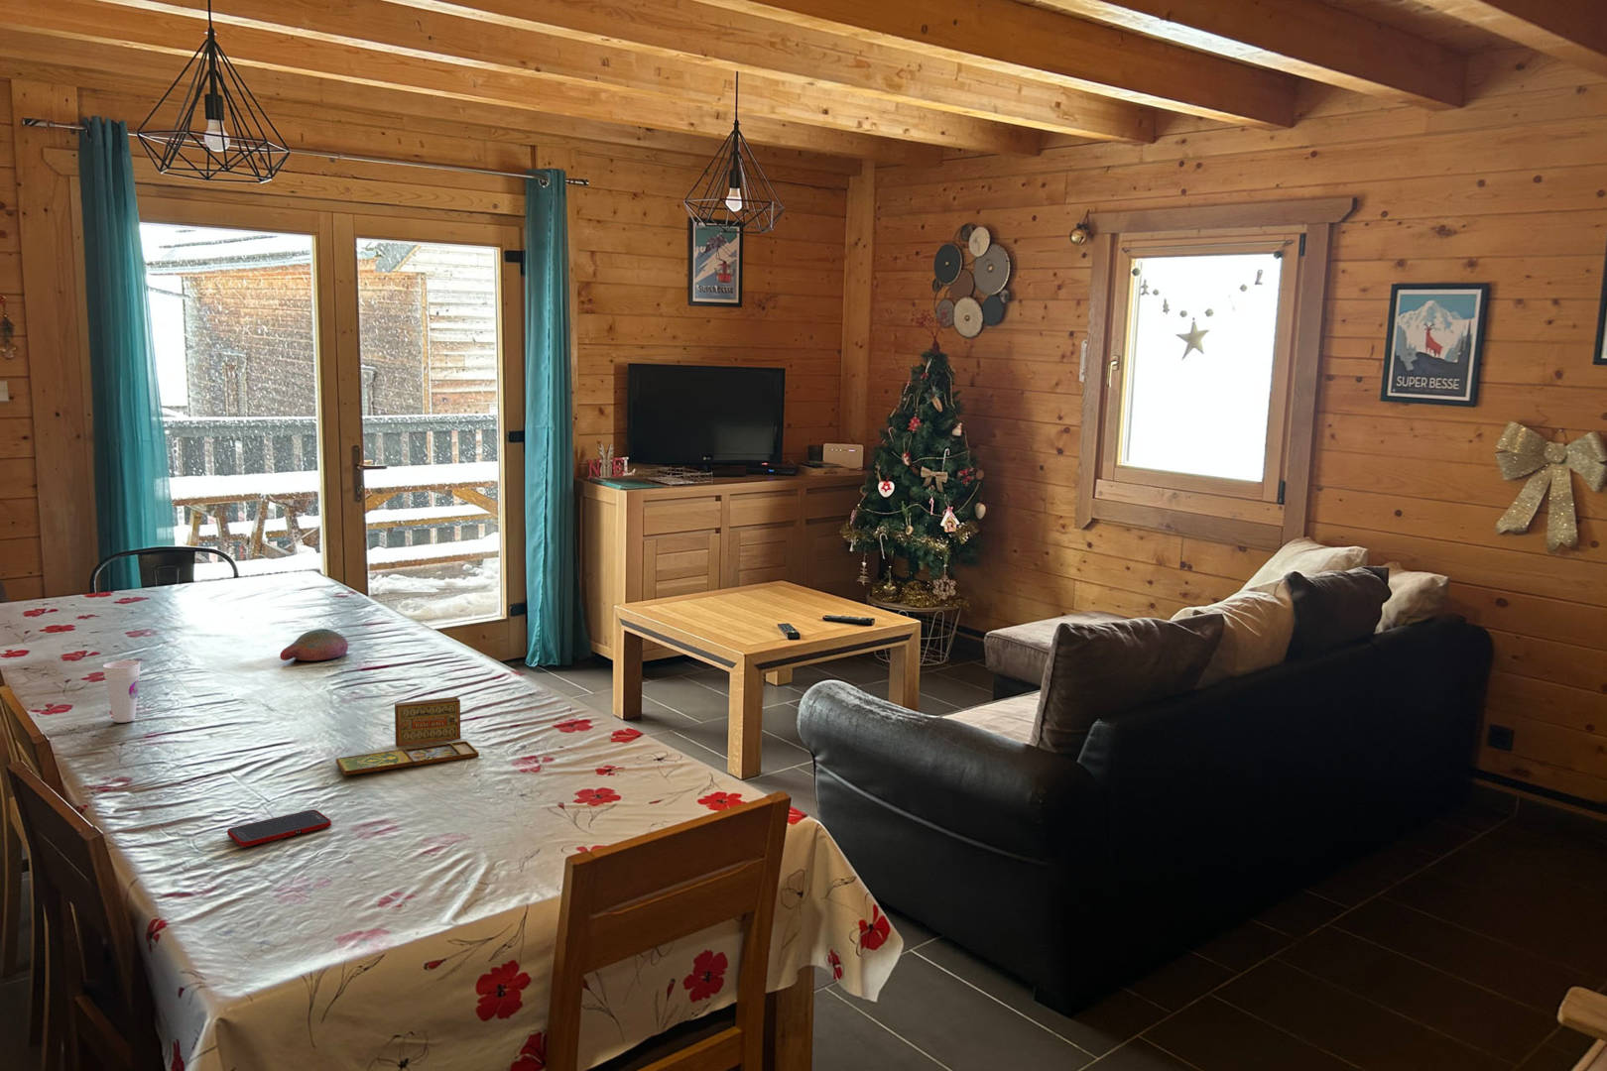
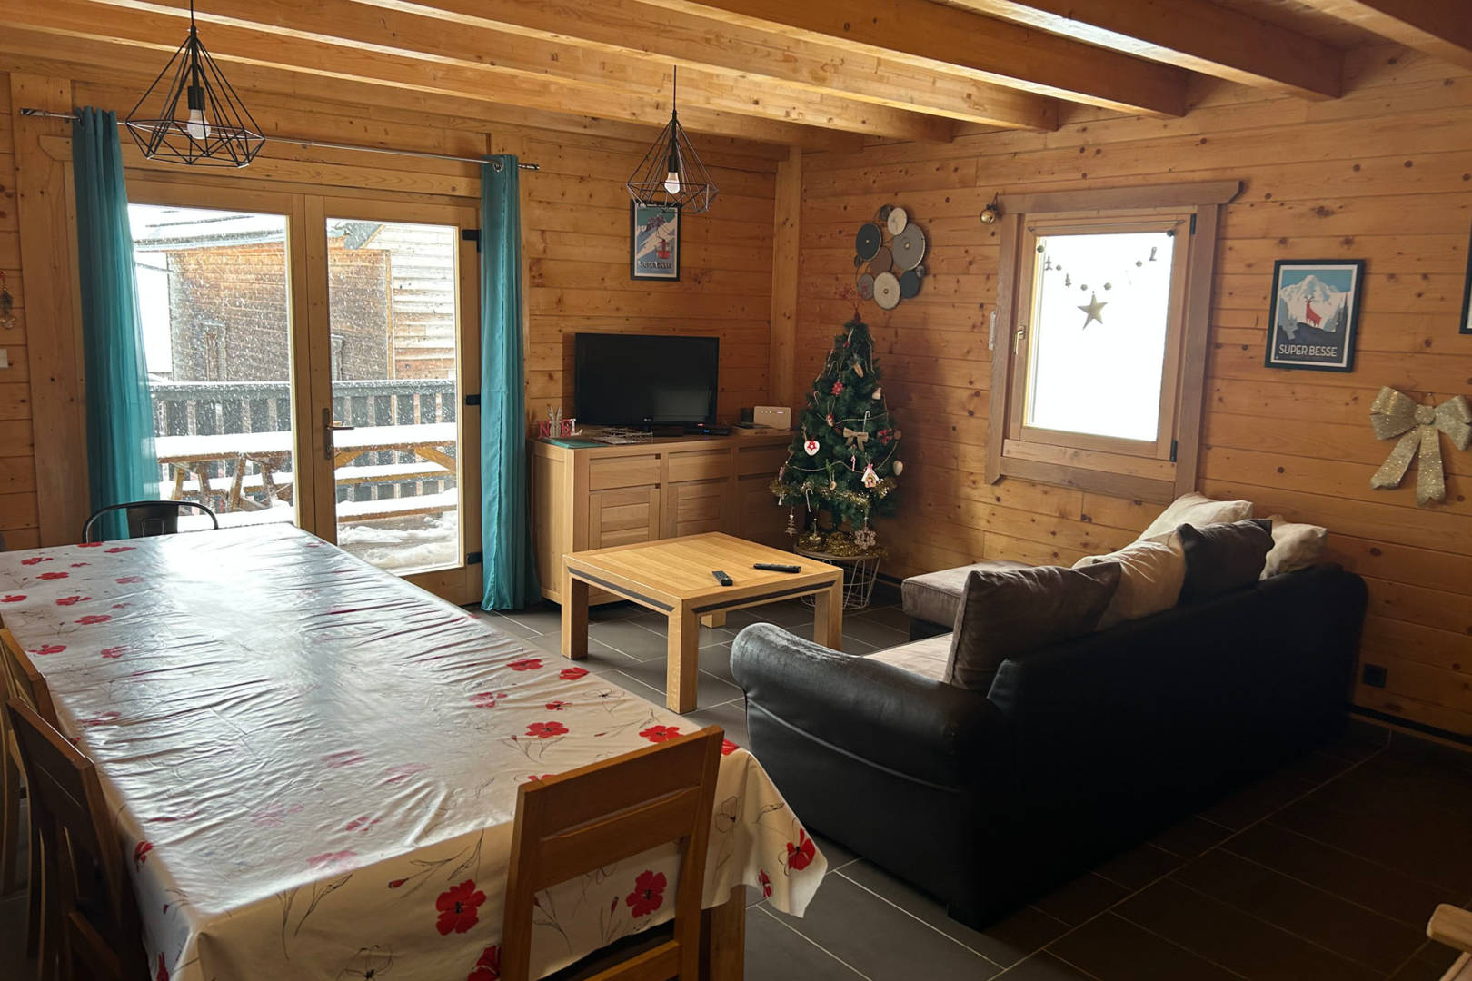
- board game [335,696,481,777]
- bowl [279,628,349,661]
- cup [102,660,141,724]
- cell phone [226,809,332,847]
